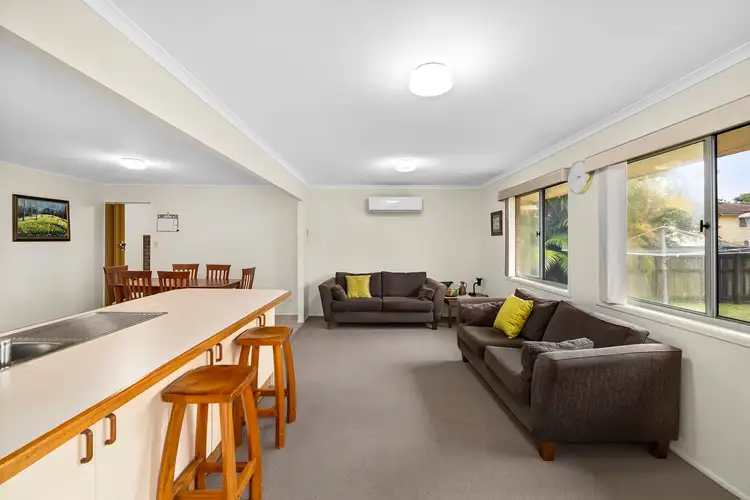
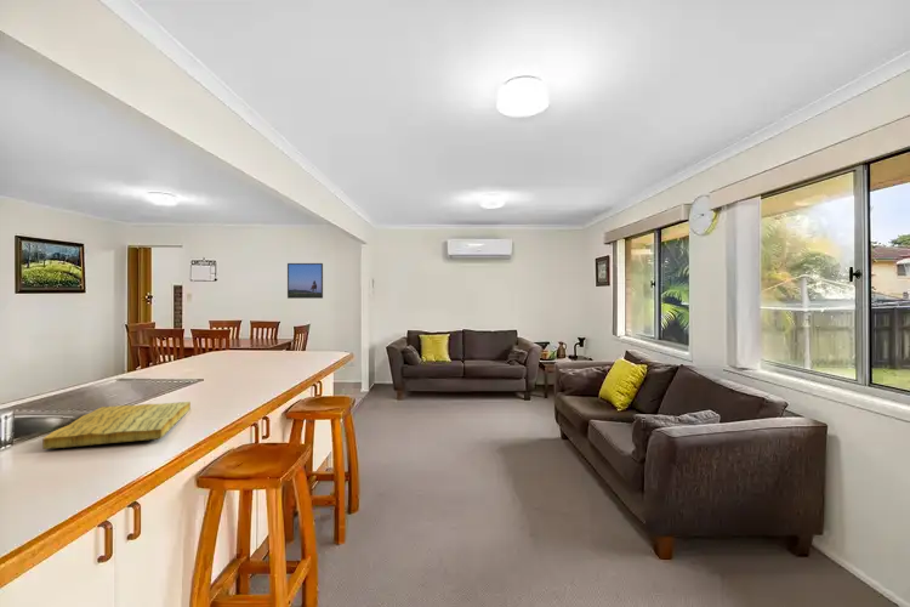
+ cutting board [41,401,192,450]
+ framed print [286,262,324,300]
